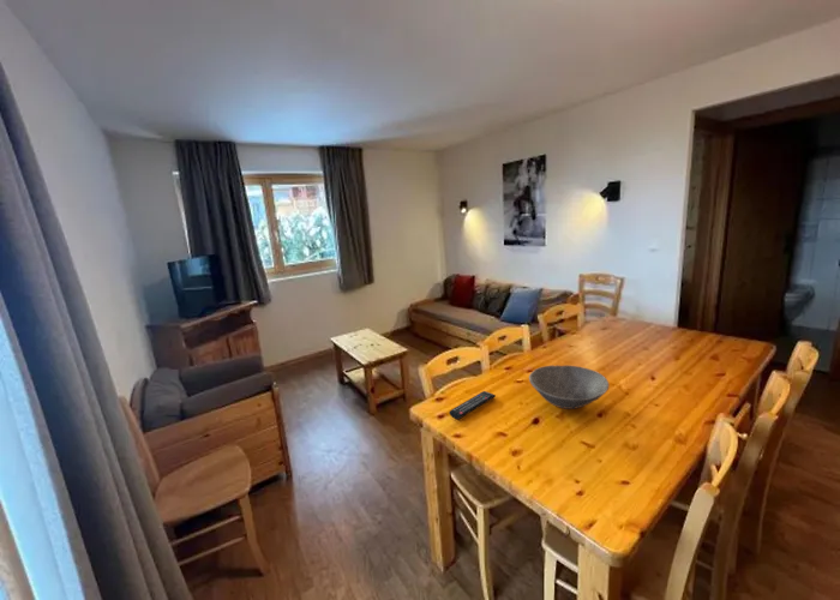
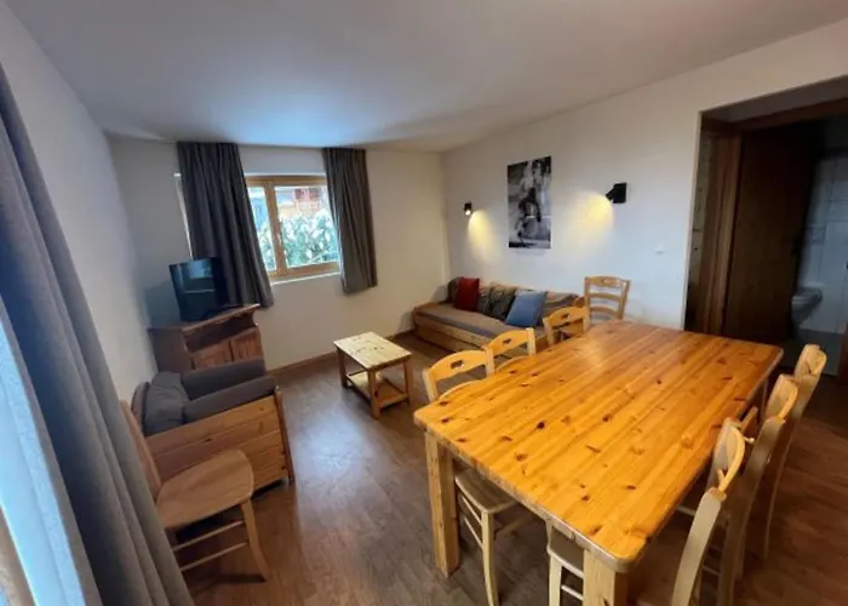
- bowl [528,365,610,410]
- remote control [448,390,497,420]
